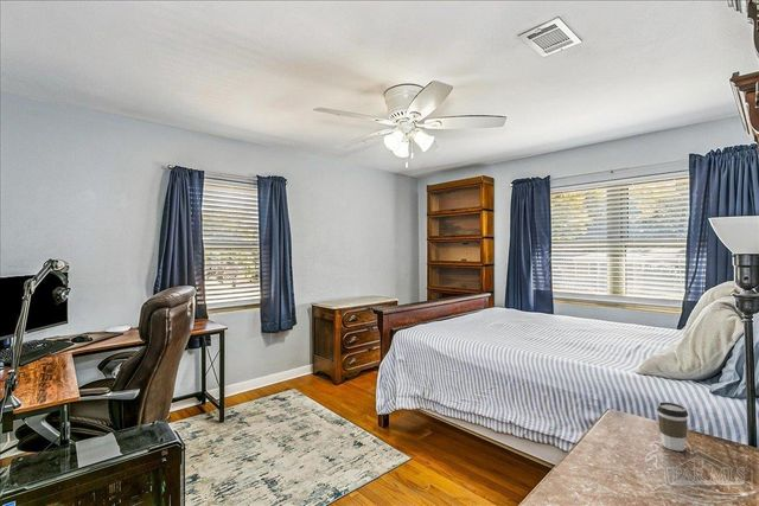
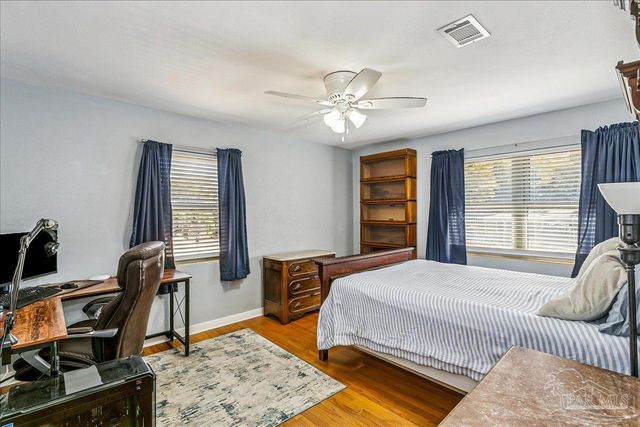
- coffee cup [656,401,689,453]
